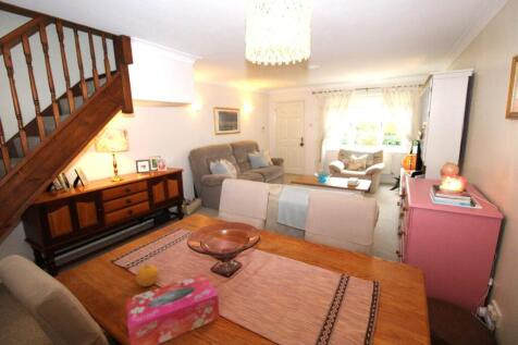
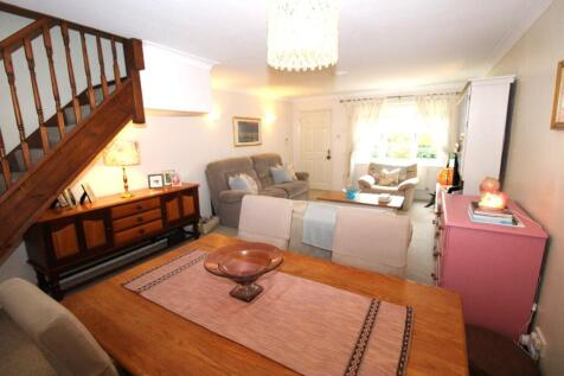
- fruit [135,262,160,287]
- tissue box [125,273,220,345]
